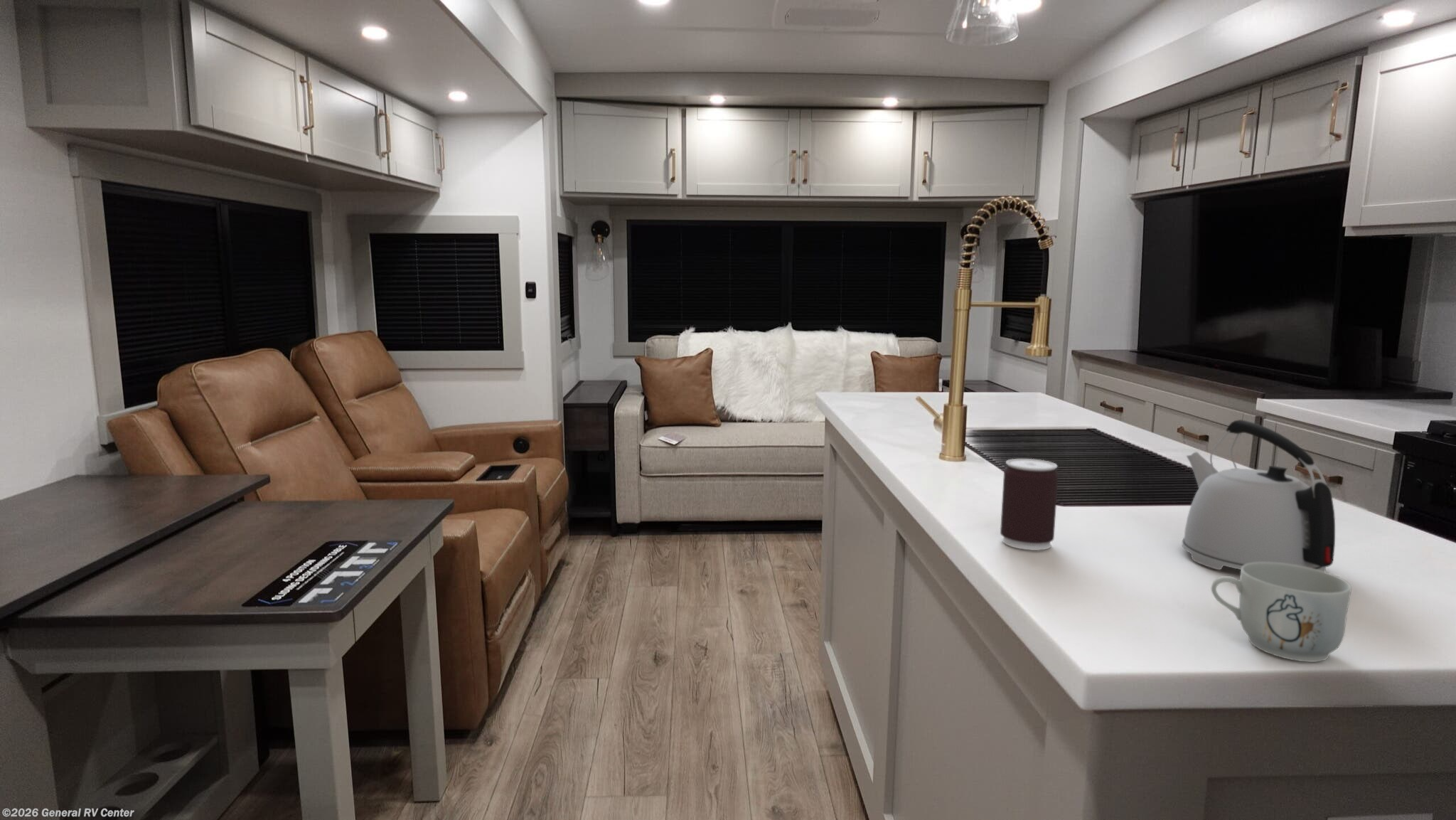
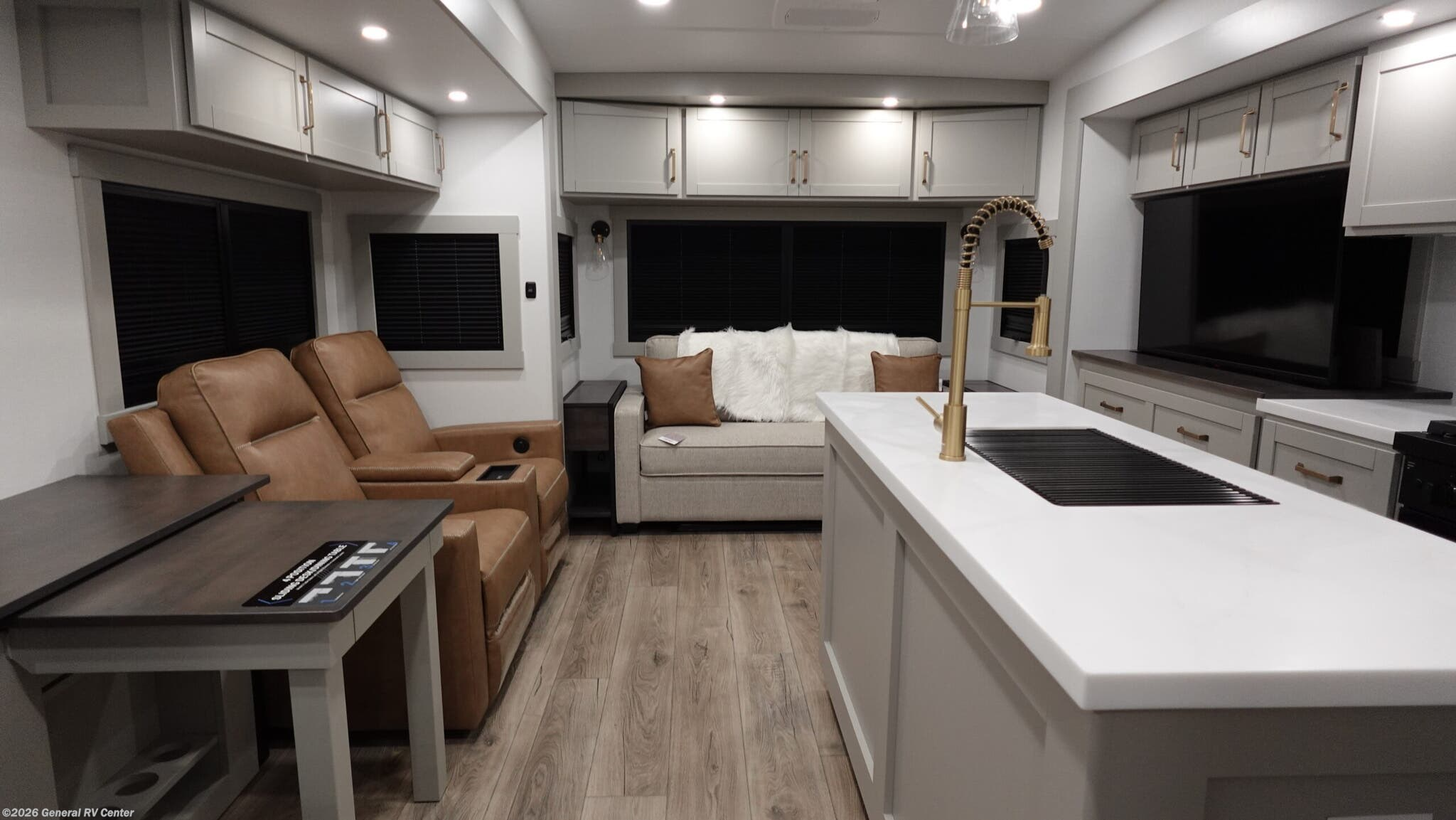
- beverage can [1000,458,1059,551]
- mug [1211,562,1352,663]
- kettle [1181,419,1336,573]
